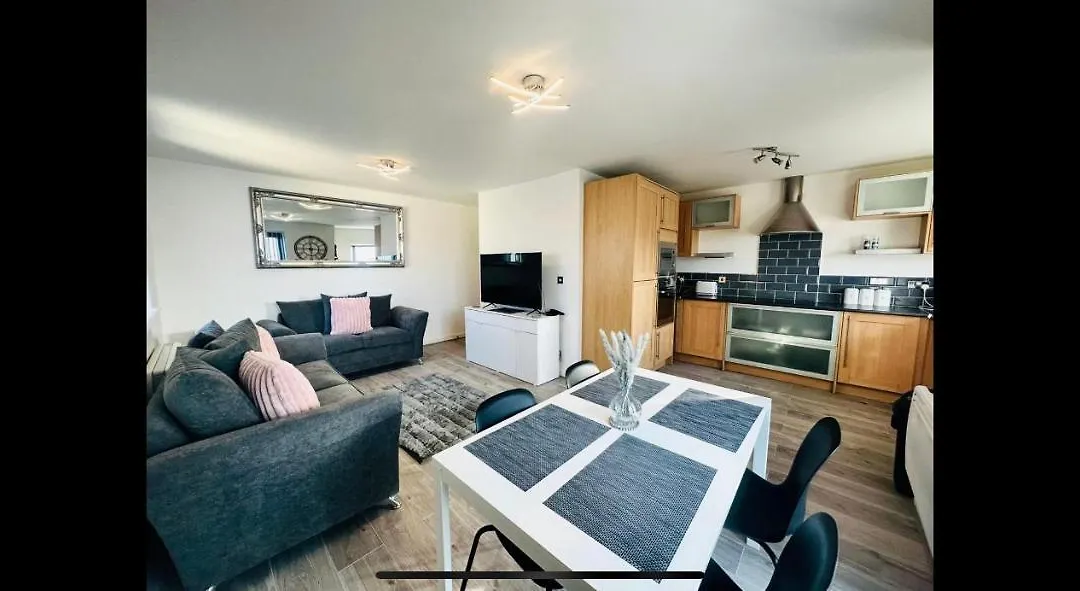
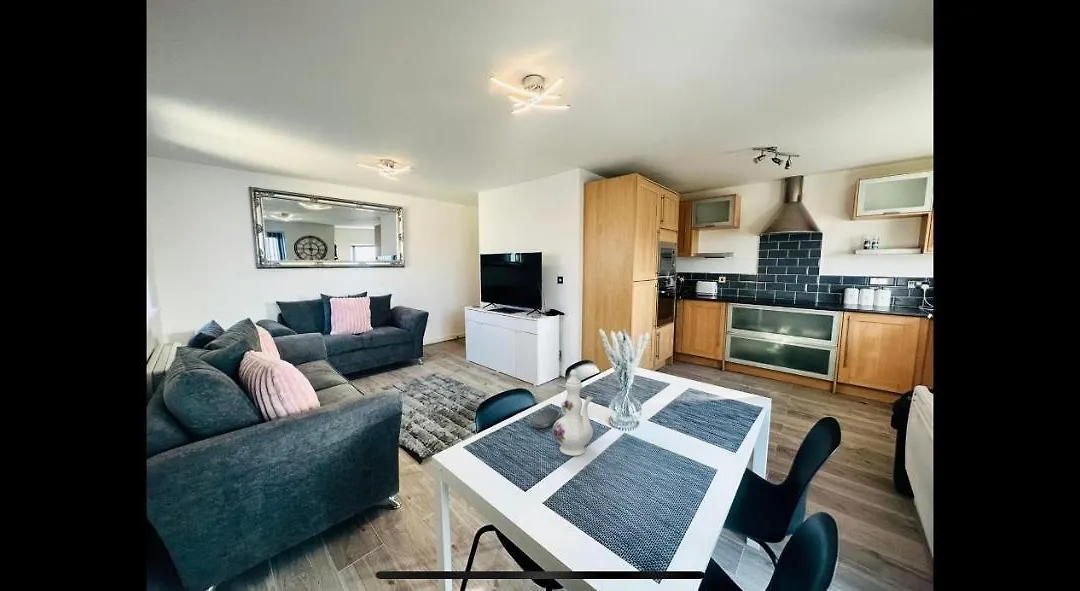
+ chinaware [552,369,594,457]
+ oval tray [530,408,562,429]
